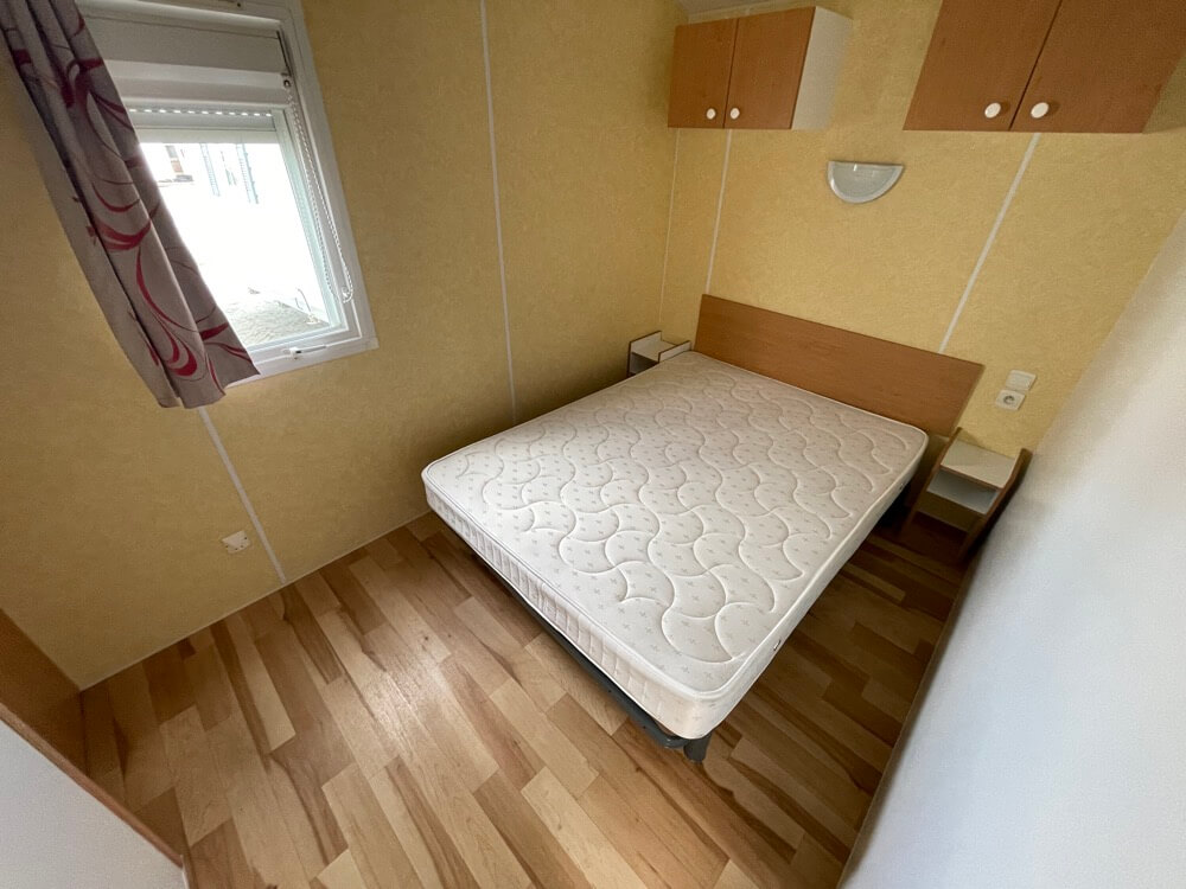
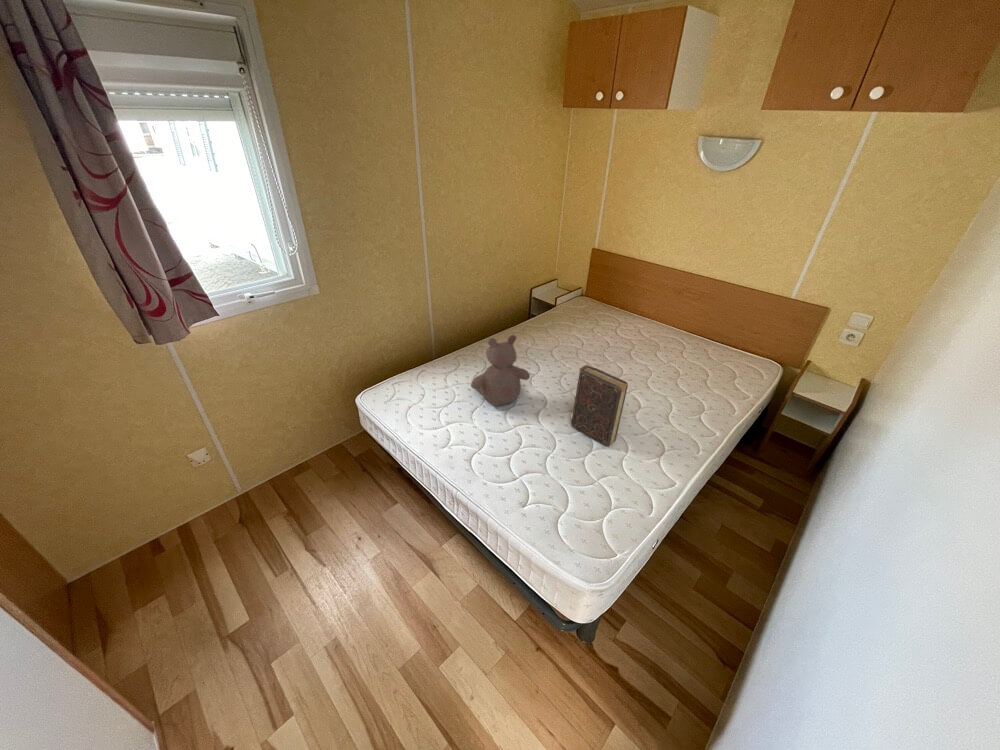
+ book [570,364,629,448]
+ bear [470,334,531,407]
